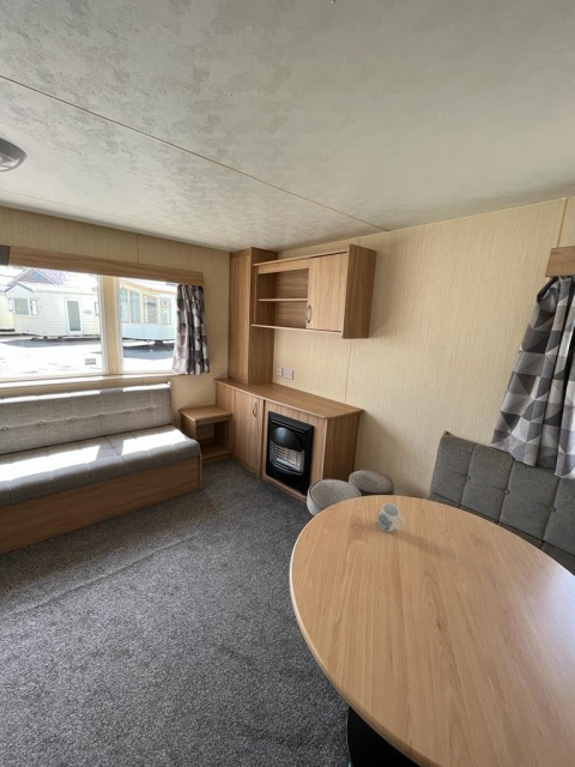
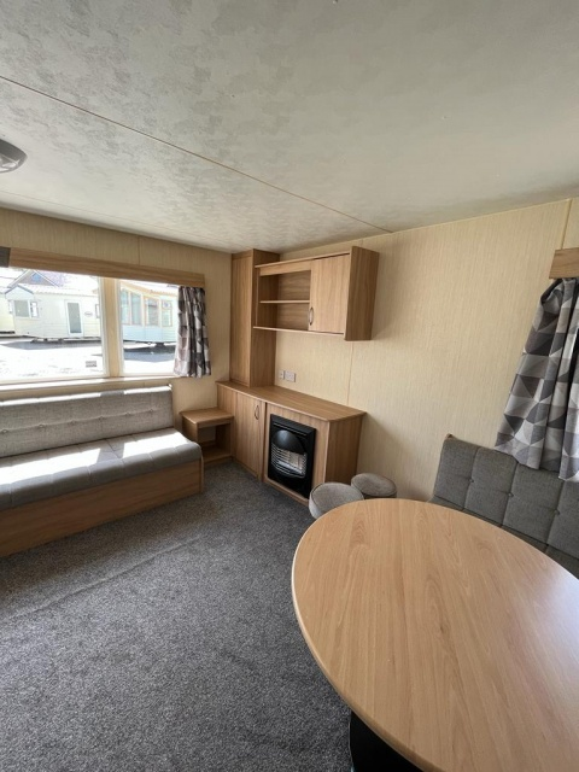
- mug [376,502,406,533]
